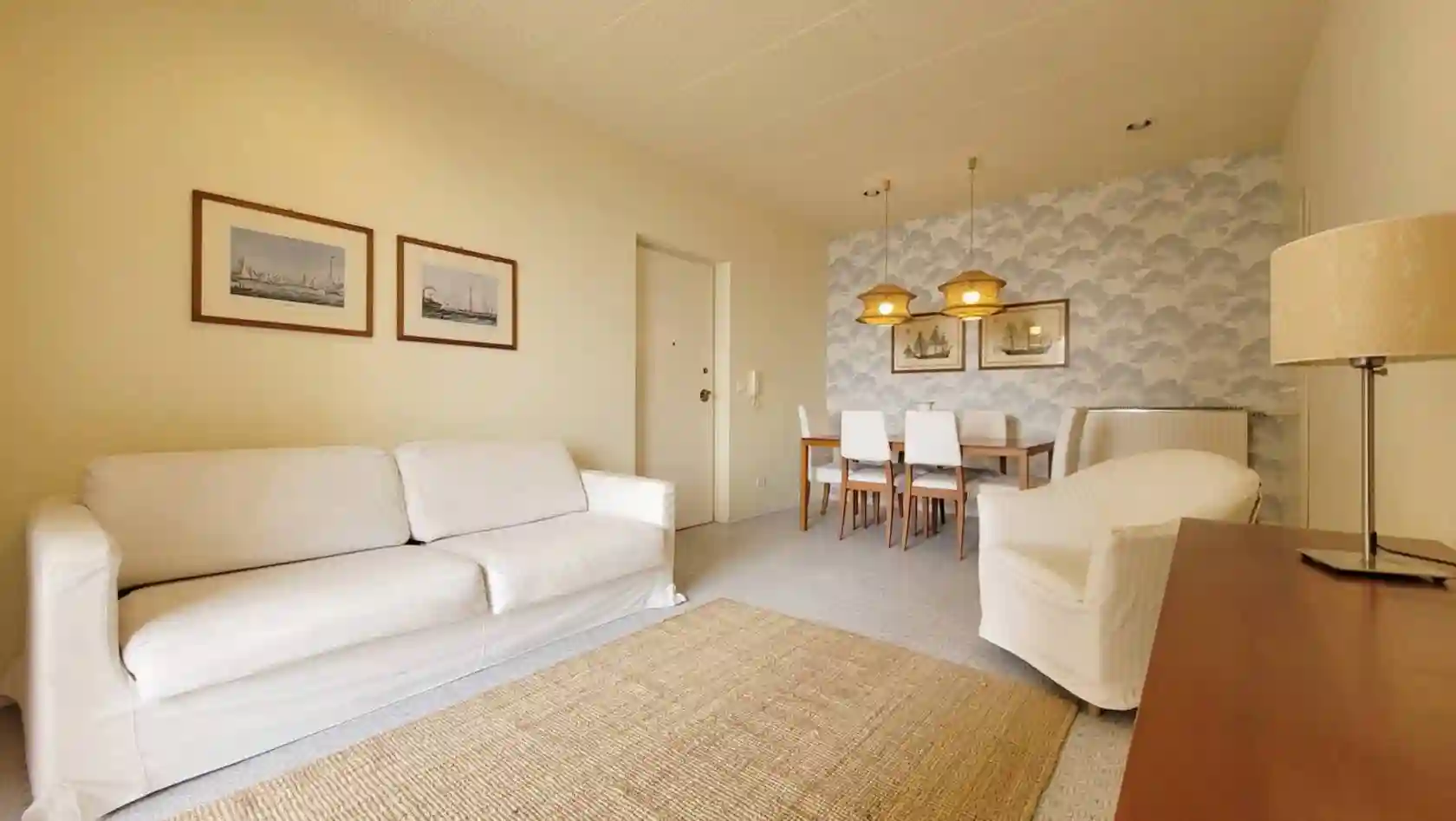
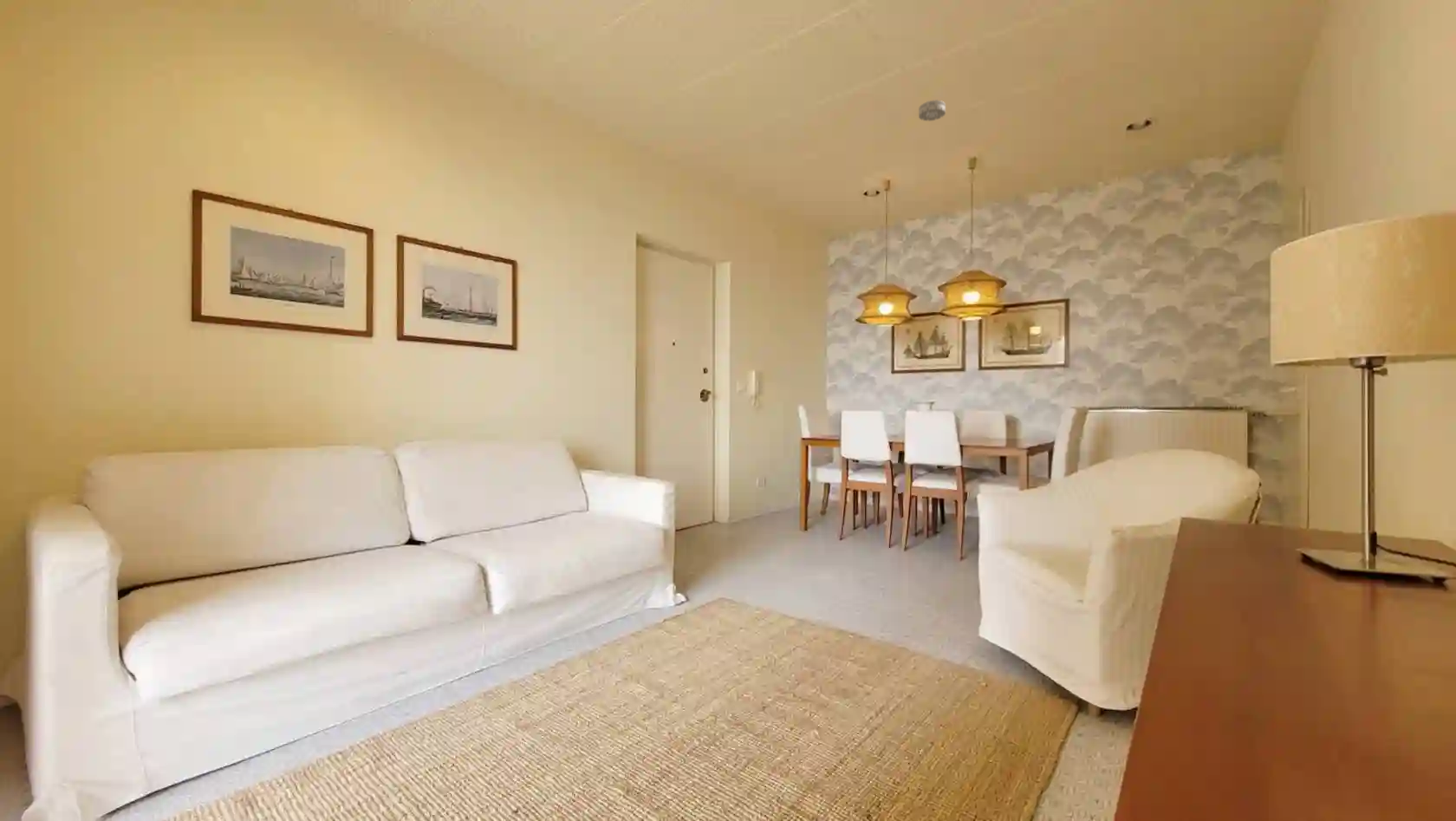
+ smoke detector [918,99,946,122]
